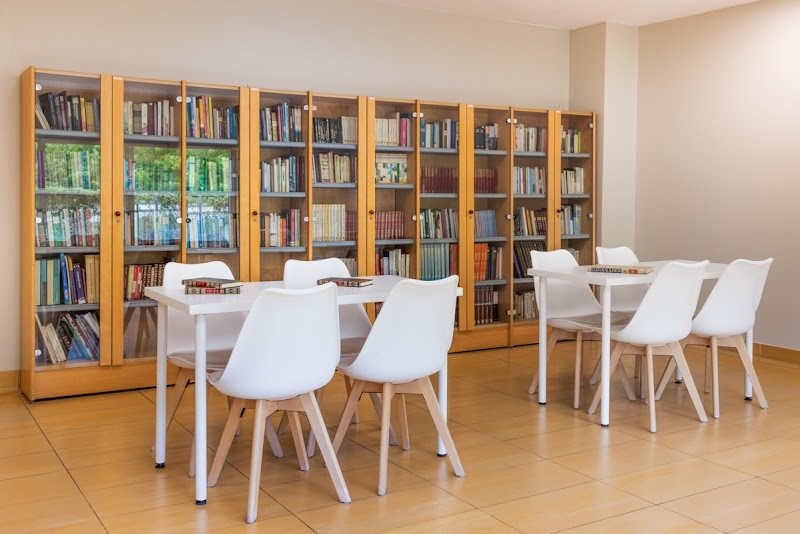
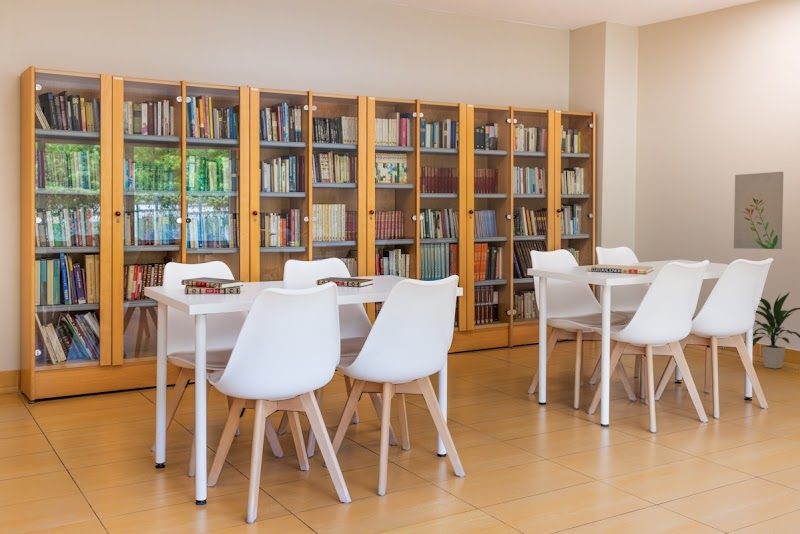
+ wall art [733,171,784,250]
+ indoor plant [752,291,800,370]
